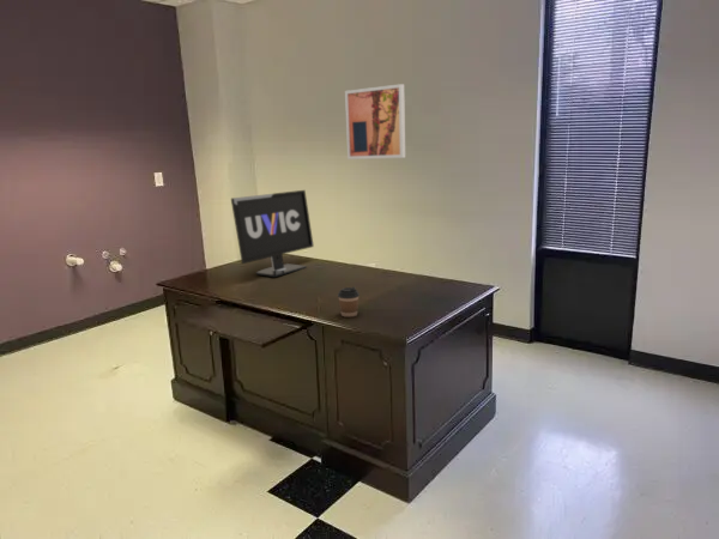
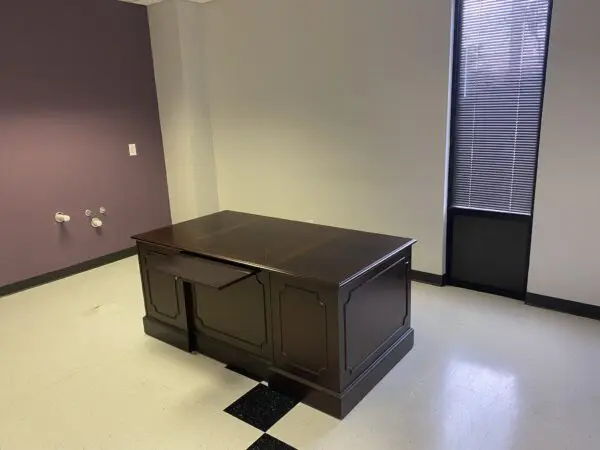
- monitor [230,189,315,278]
- coffee cup [337,285,361,319]
- wall art [344,83,406,161]
